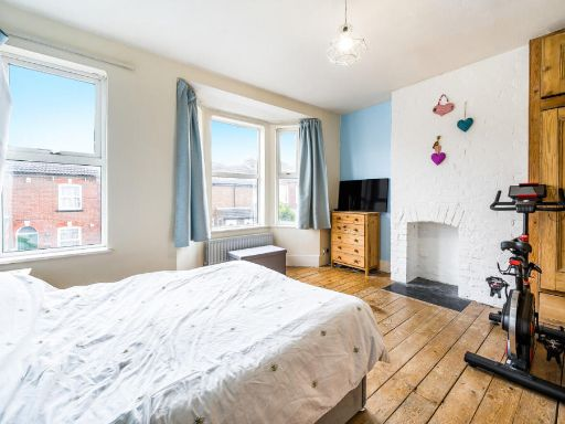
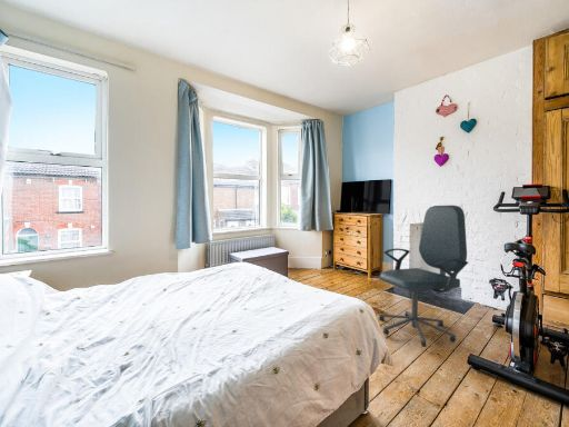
+ office chair [378,205,469,348]
